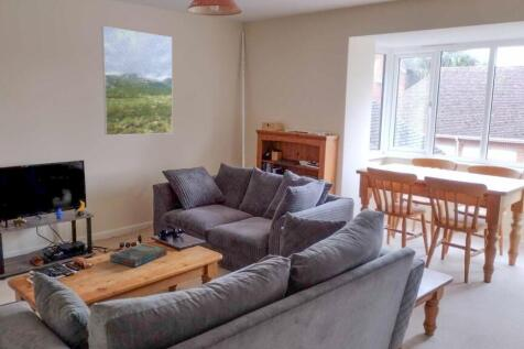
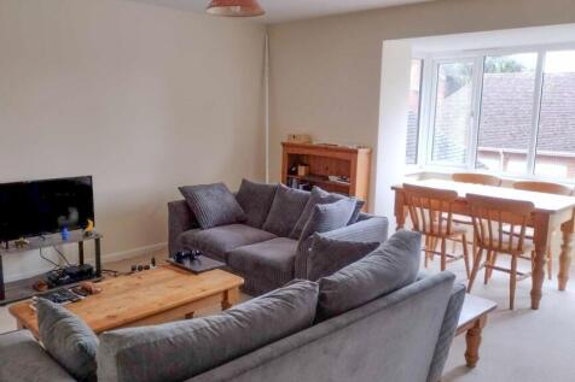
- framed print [101,25,174,137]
- board game [109,242,168,269]
